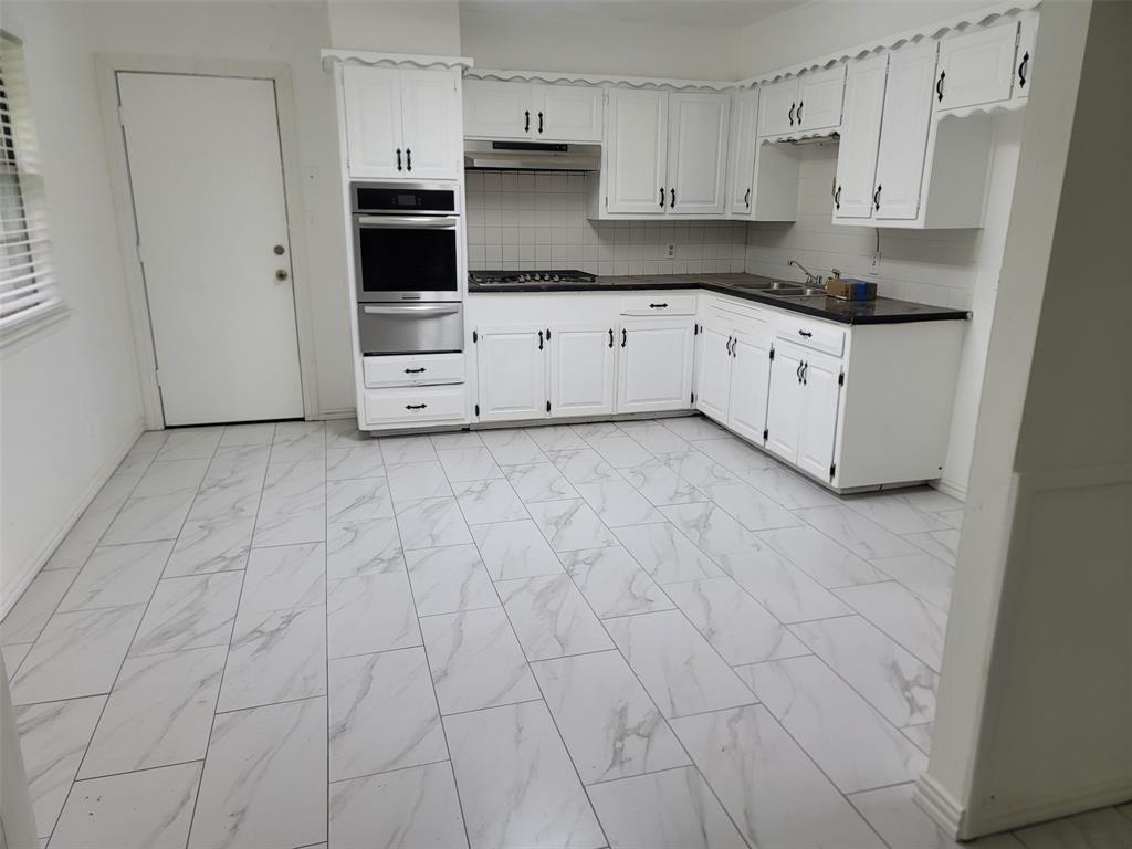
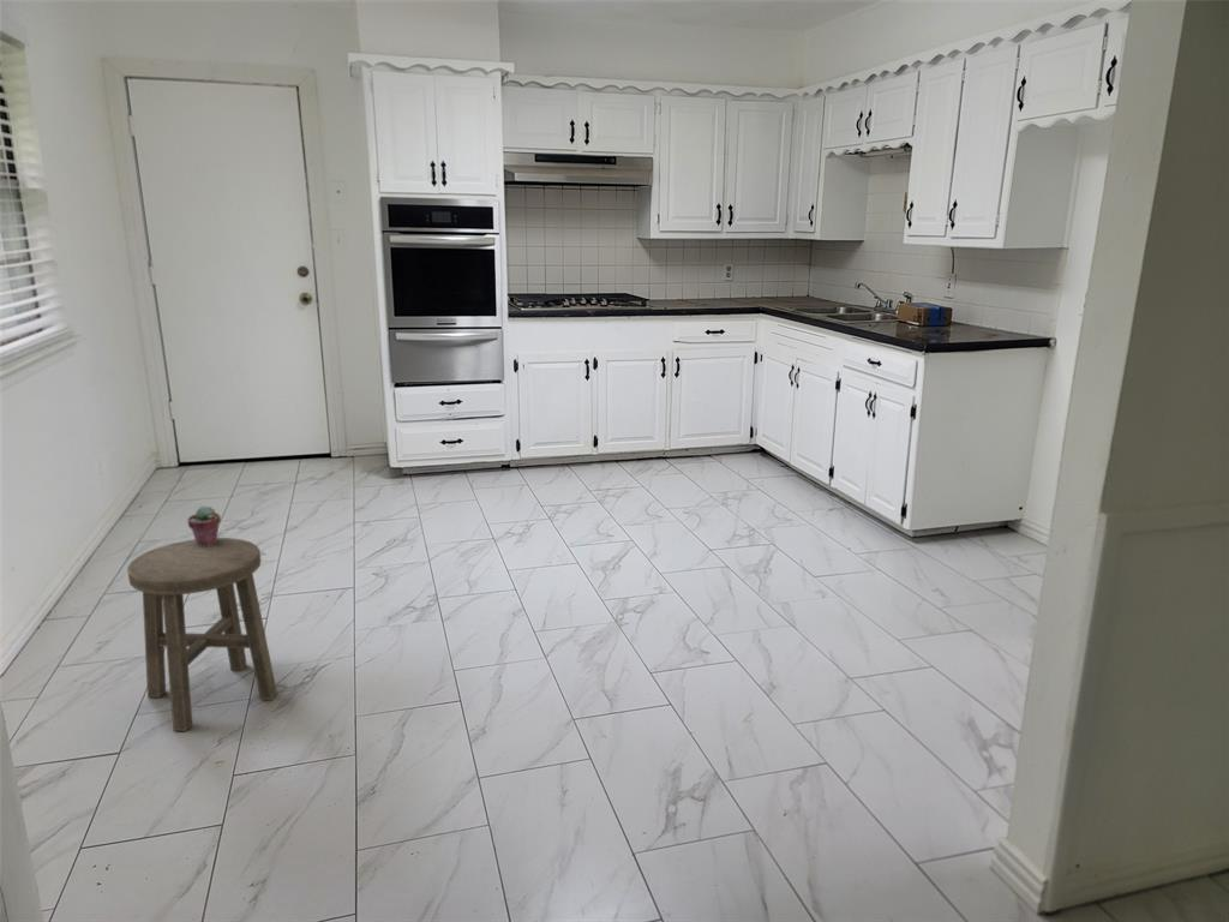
+ potted succulent [186,504,222,546]
+ stool [126,537,278,732]
